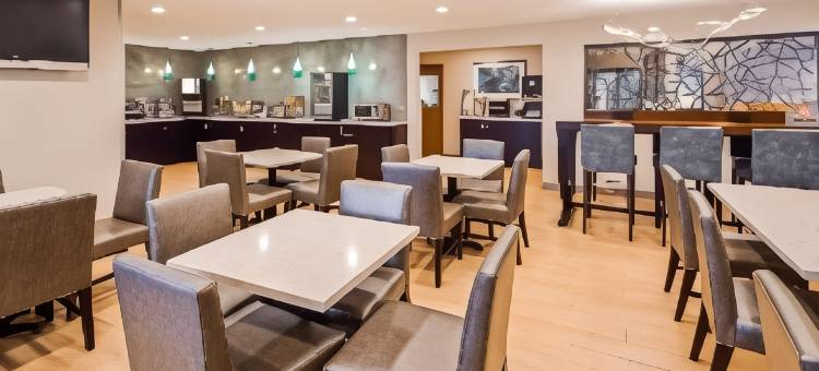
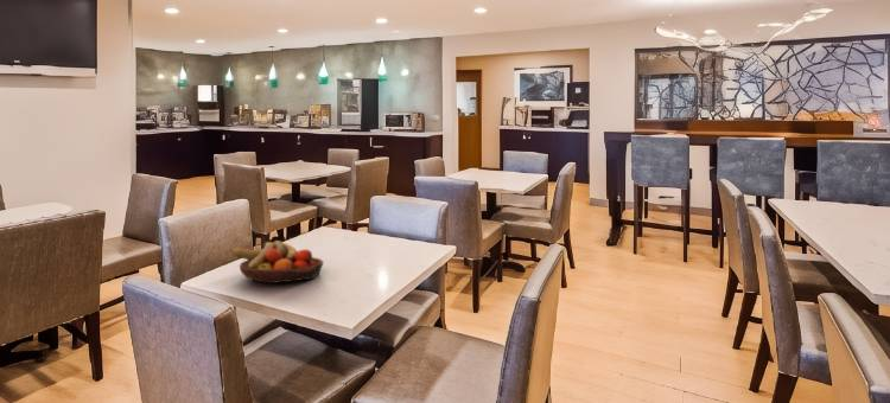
+ fruit bowl [230,239,324,284]
